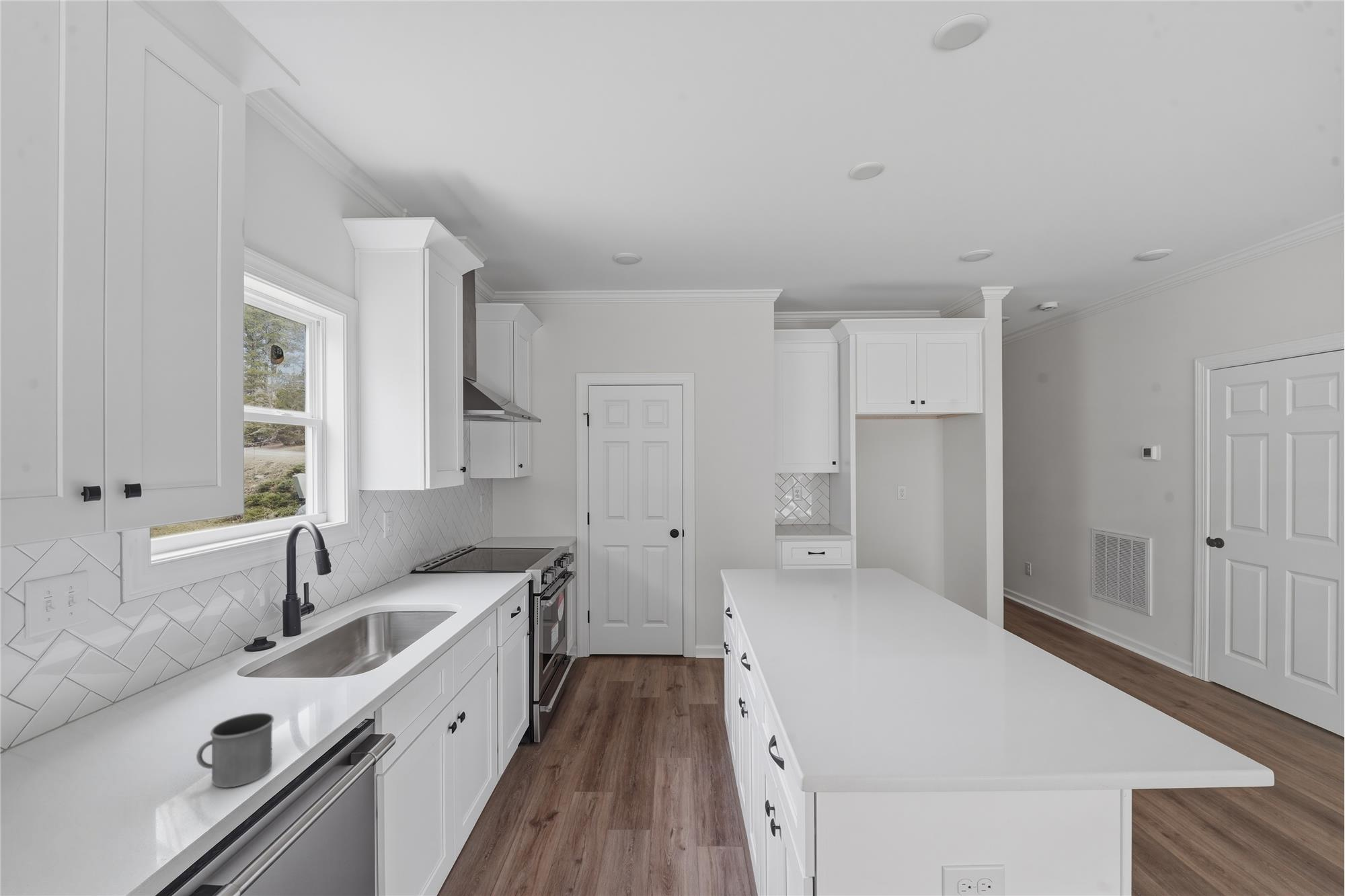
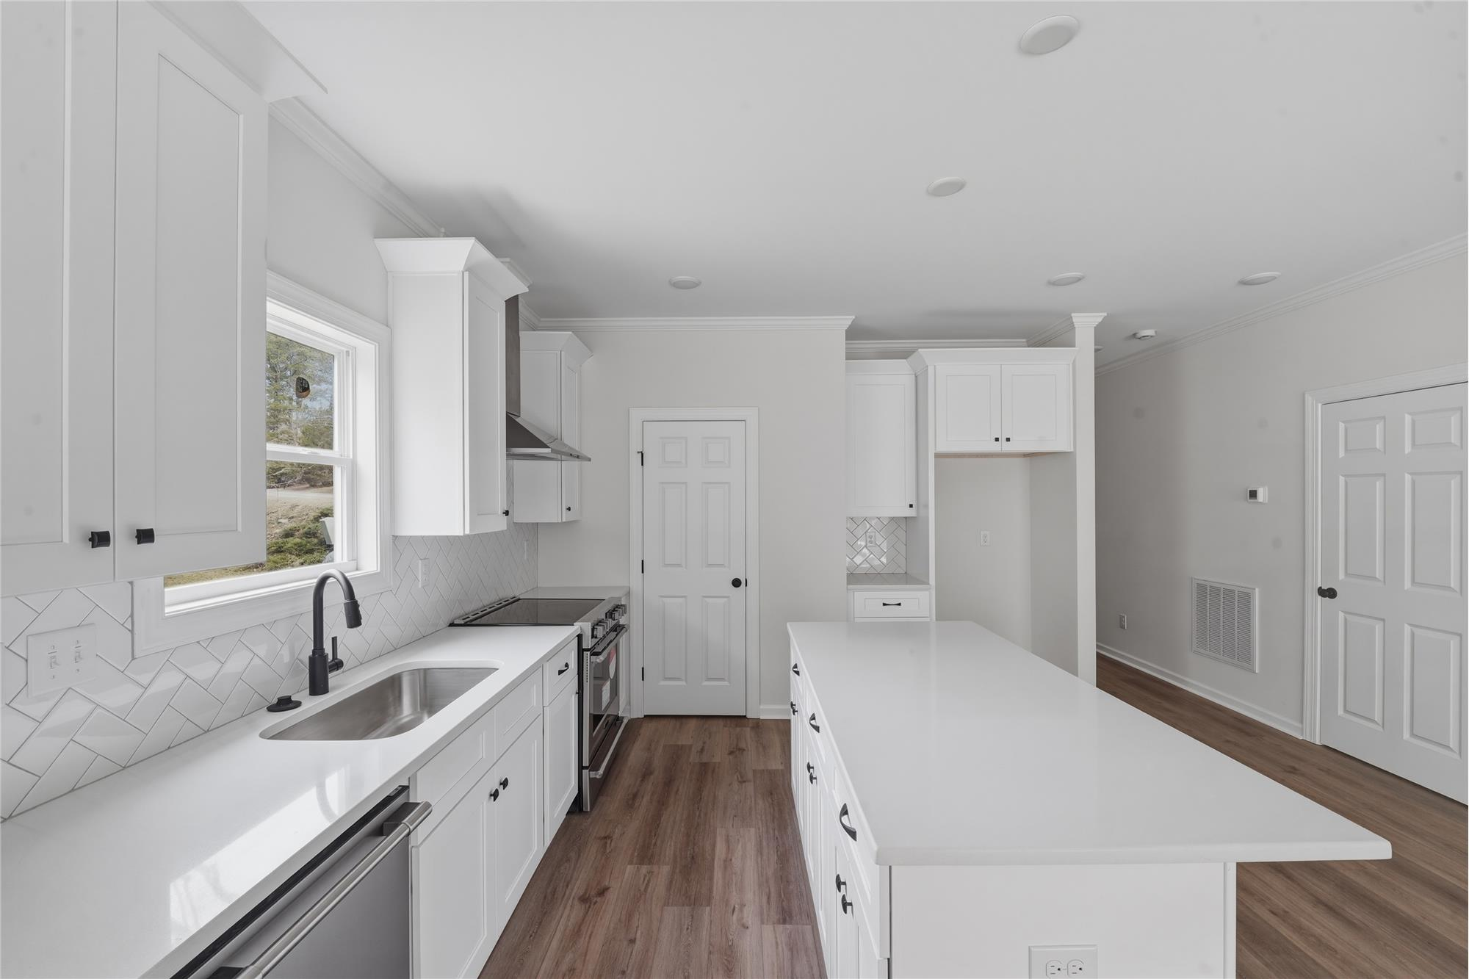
- mug [196,712,274,788]
